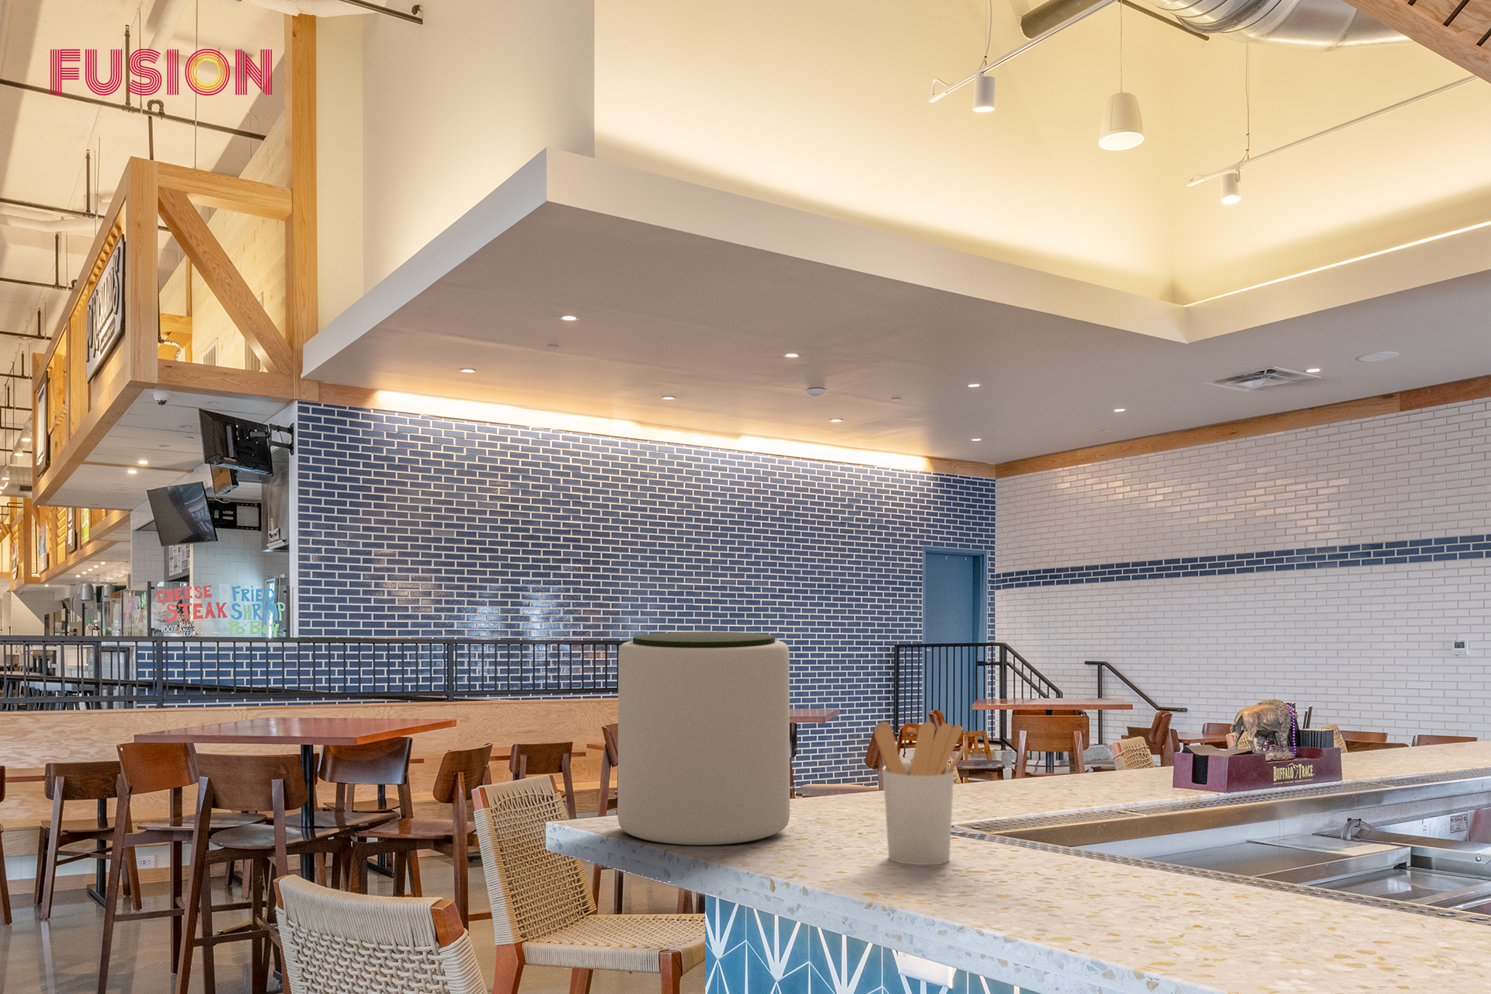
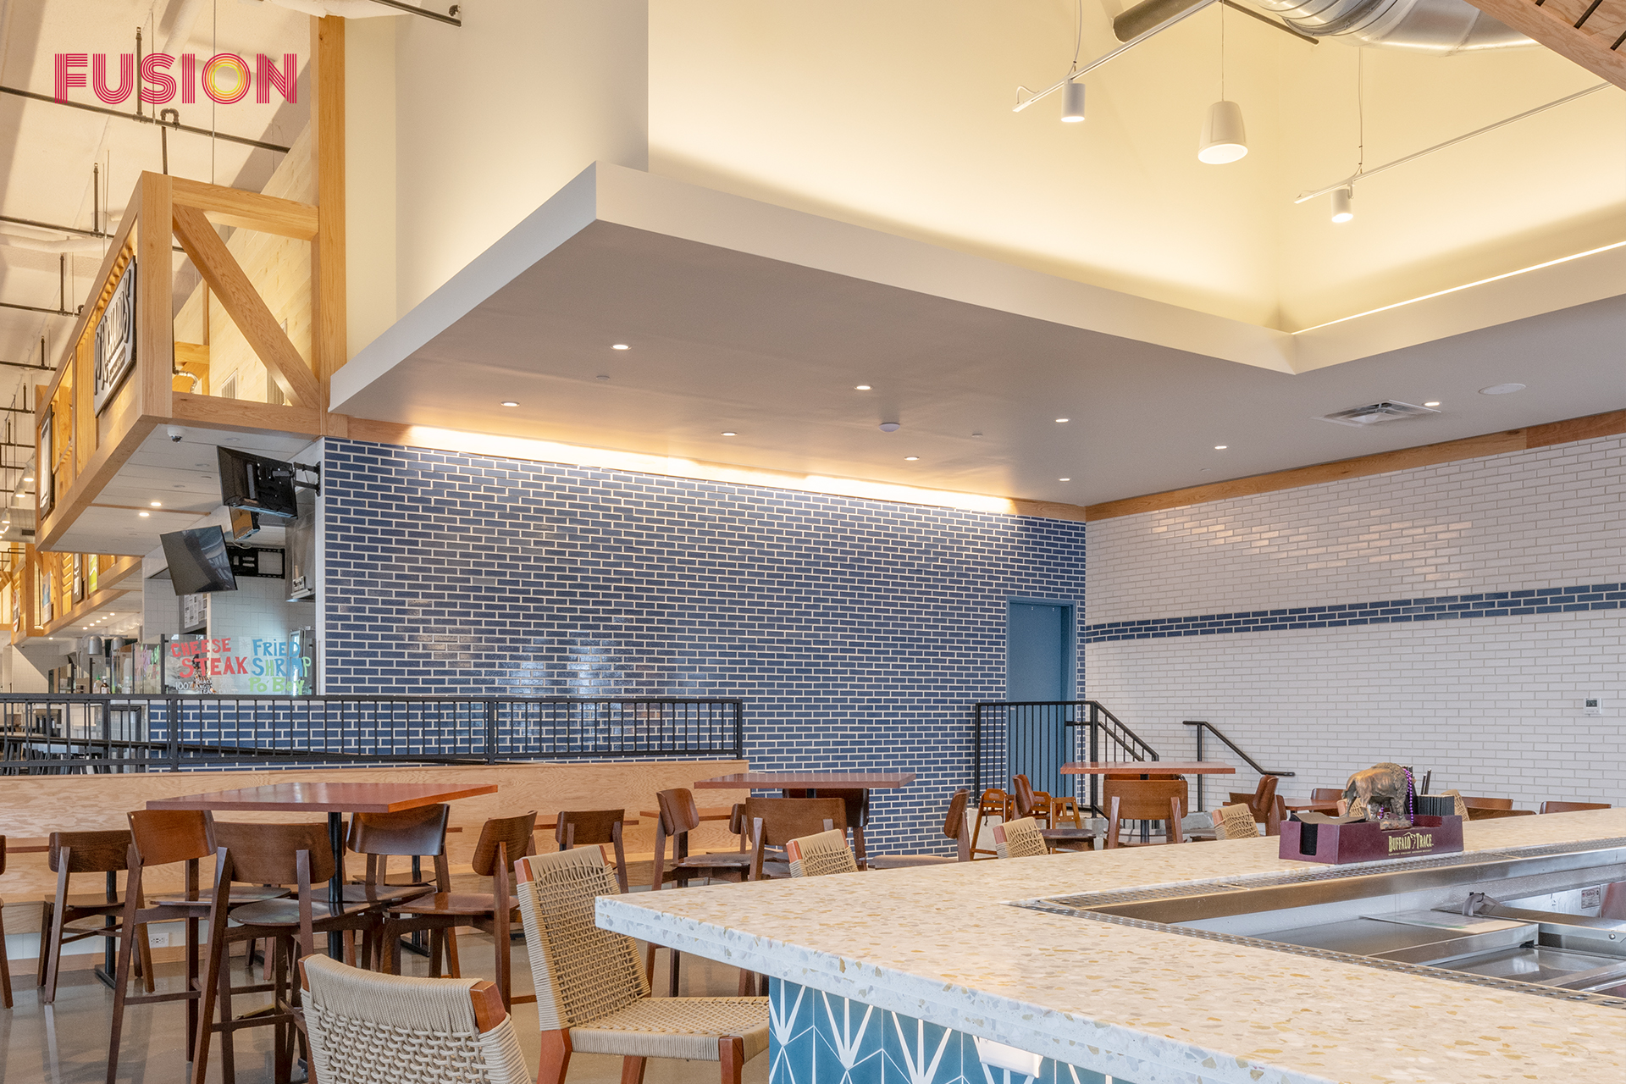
- utensil holder [873,721,970,865]
- plant pot [617,631,791,845]
